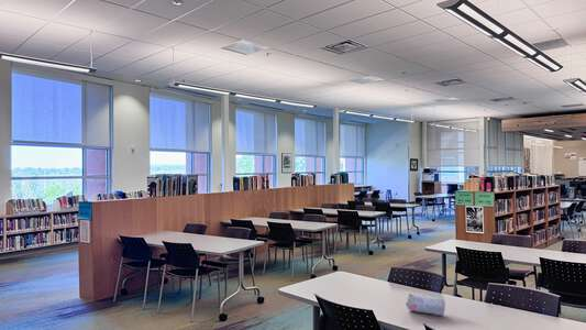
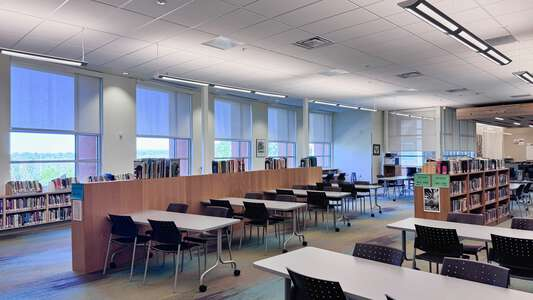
- pencil case [405,293,446,316]
